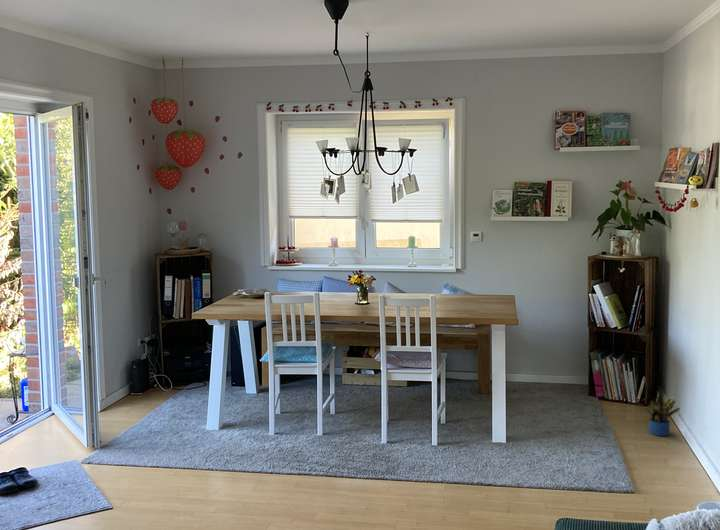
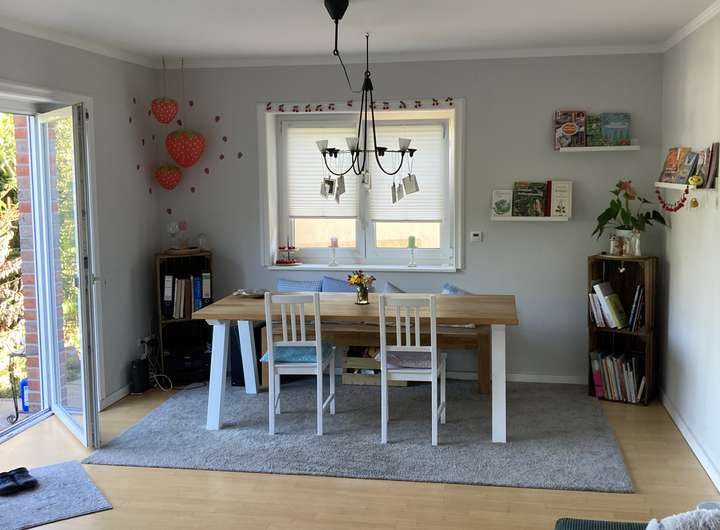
- potted plant [643,388,681,437]
